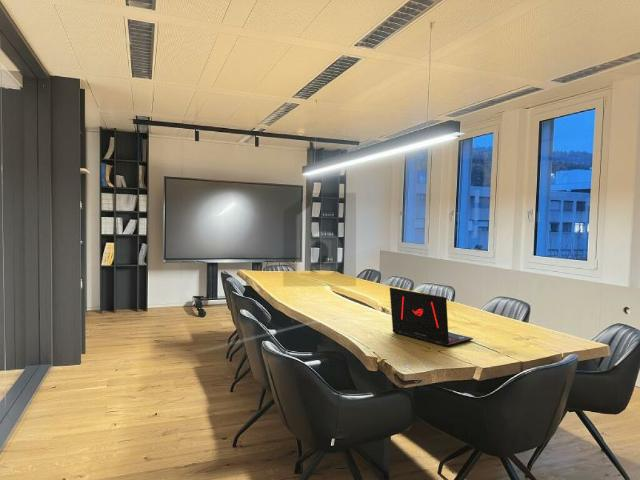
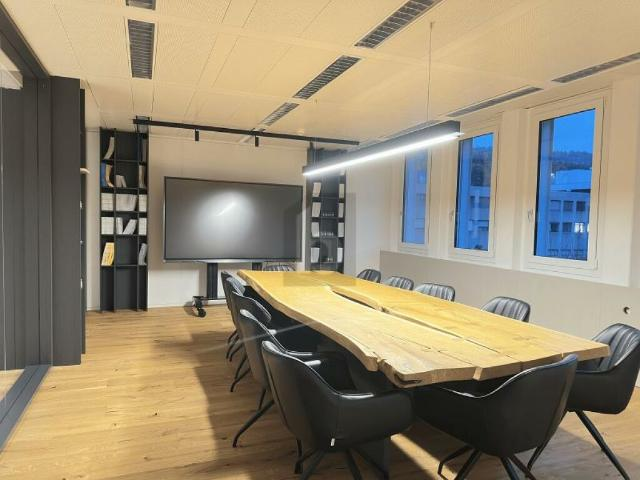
- laptop [389,287,474,348]
